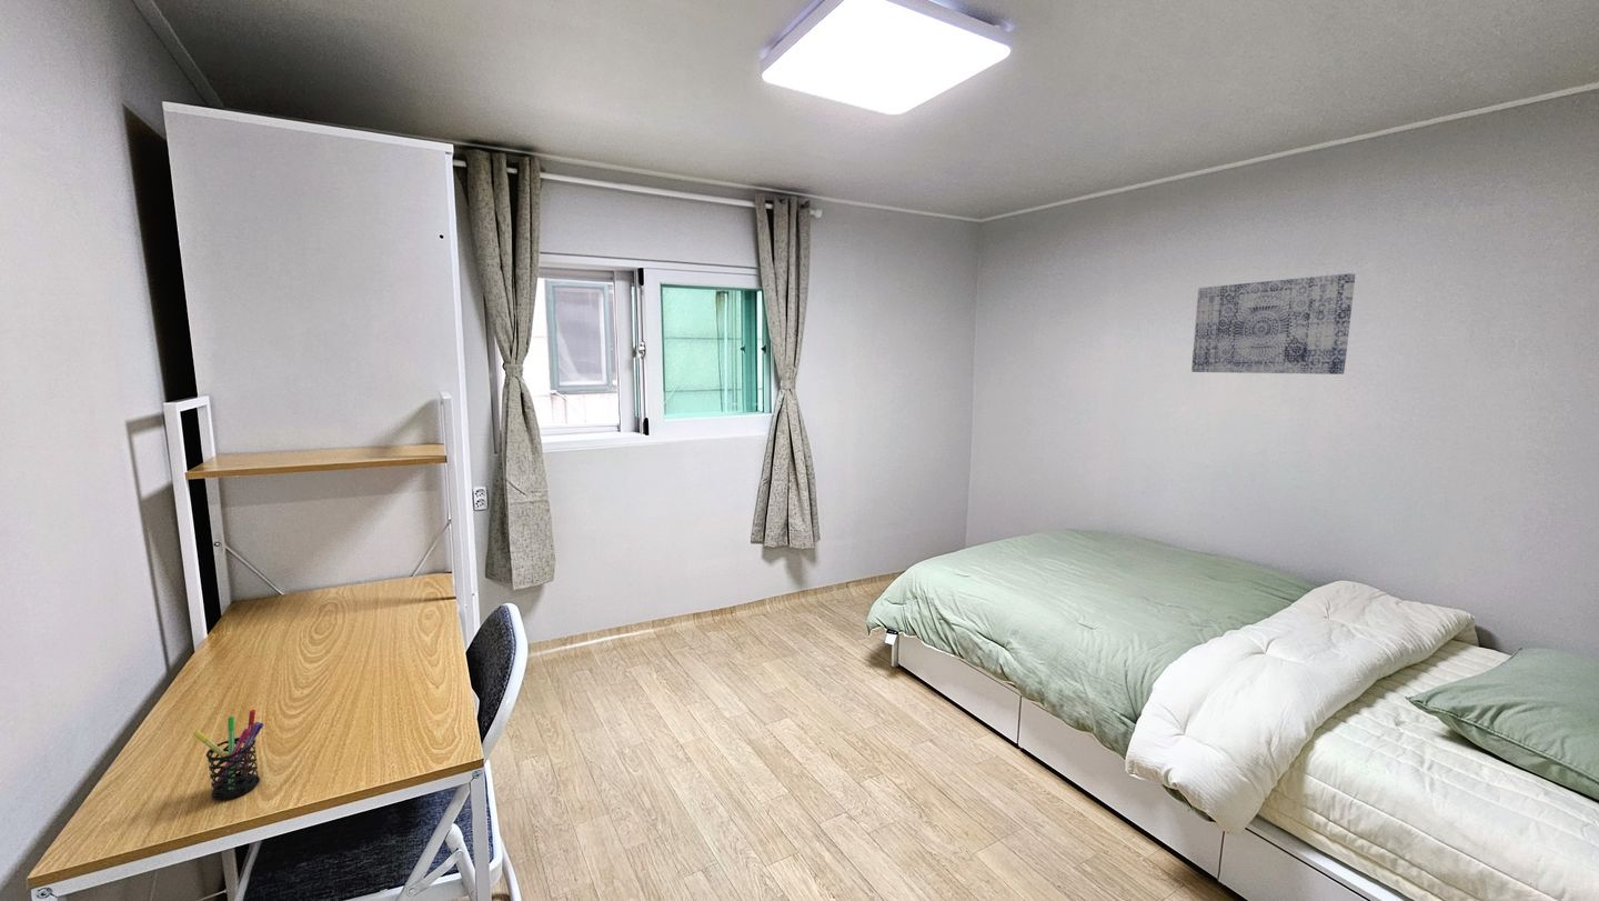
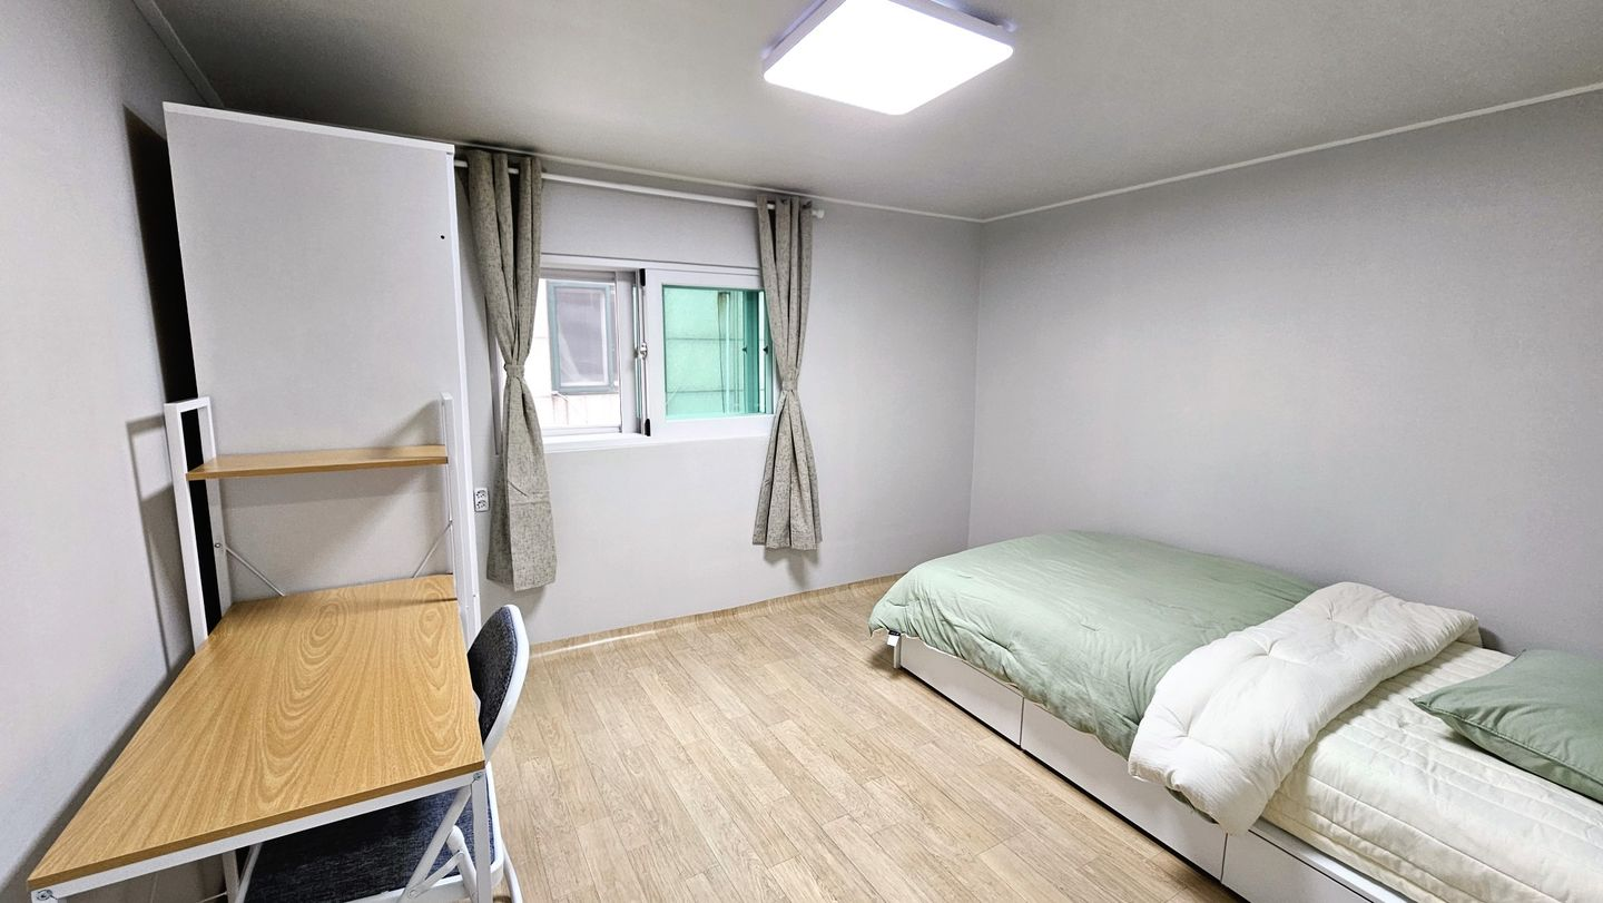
- pen holder [192,709,264,801]
- wall art [1190,272,1357,376]
